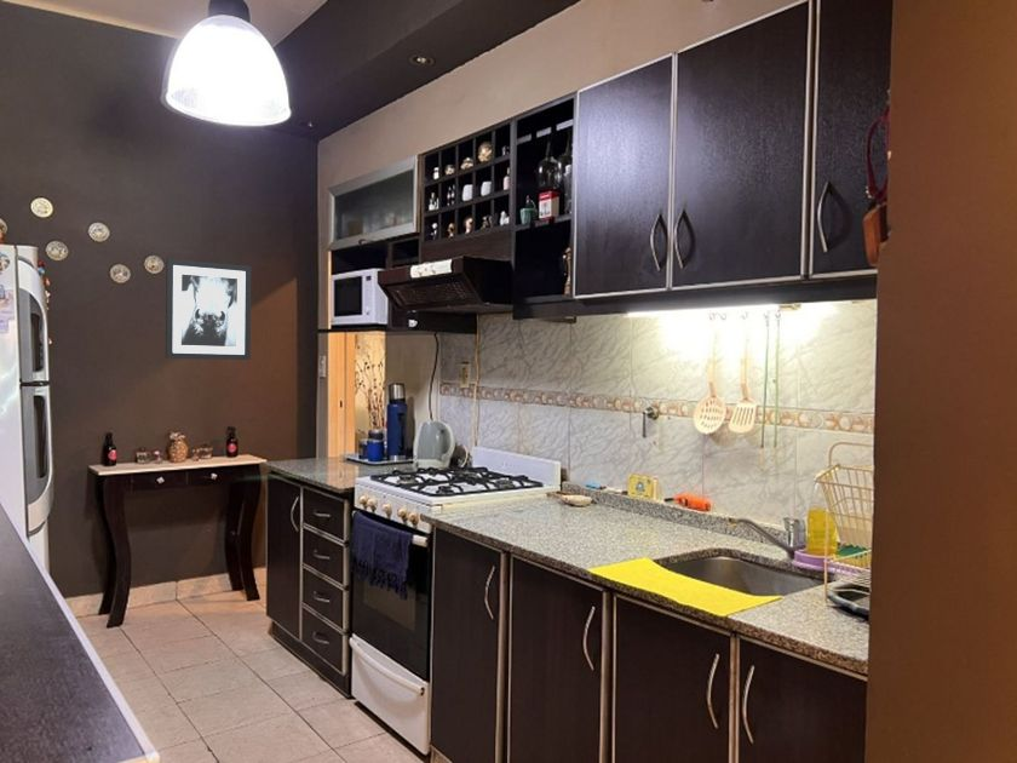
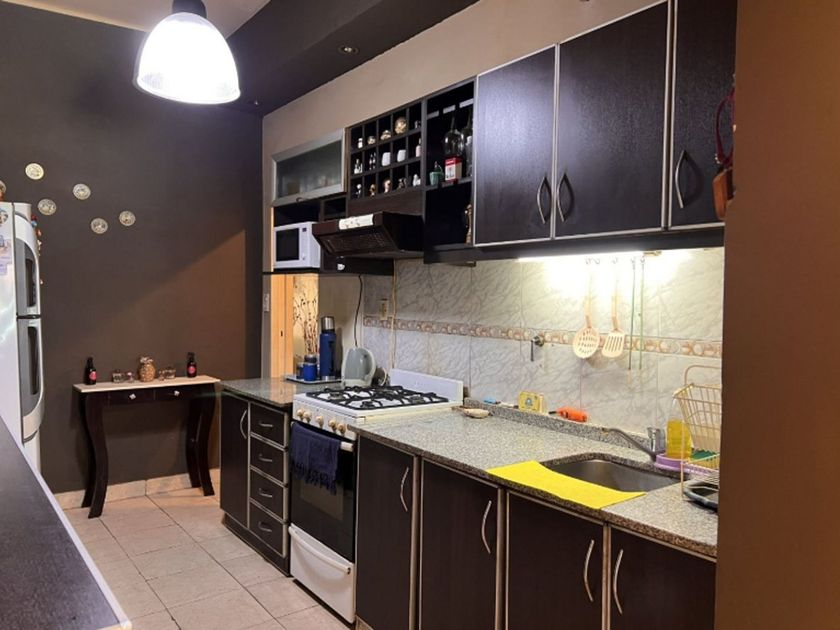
- wall art [165,258,252,361]
